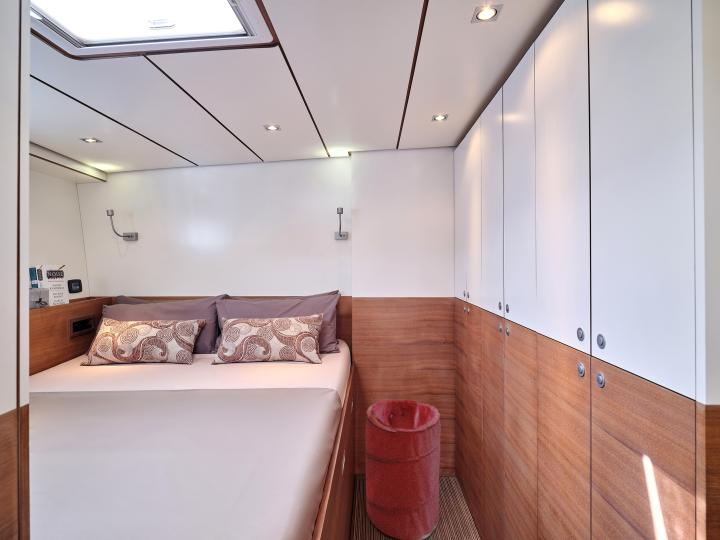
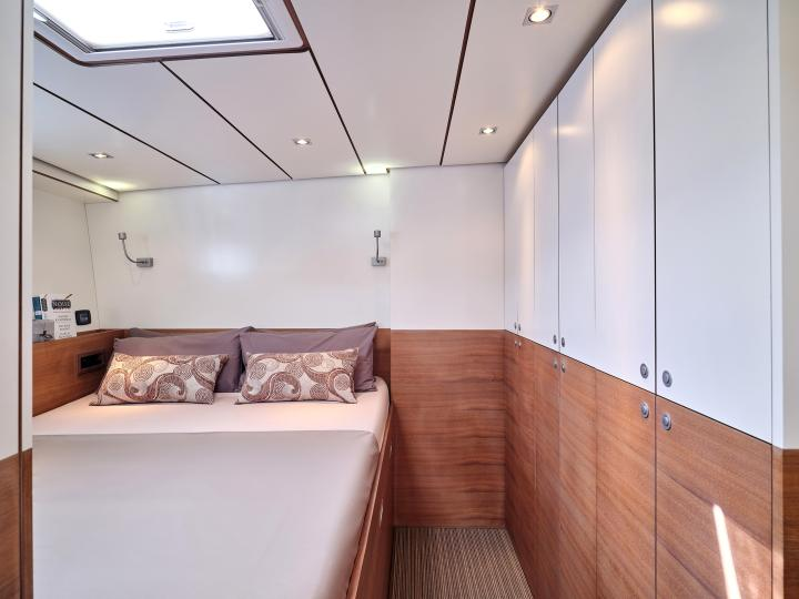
- laundry hamper [364,398,442,540]
